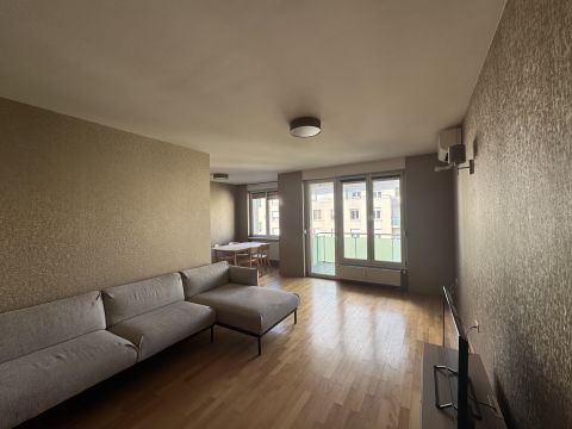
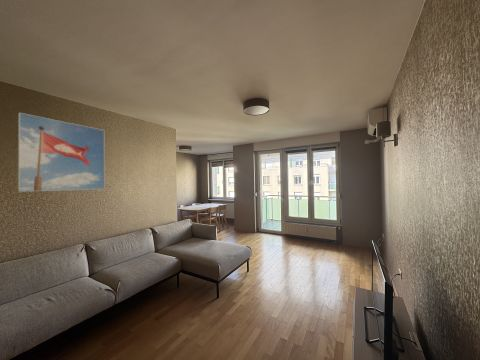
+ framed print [17,112,105,193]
